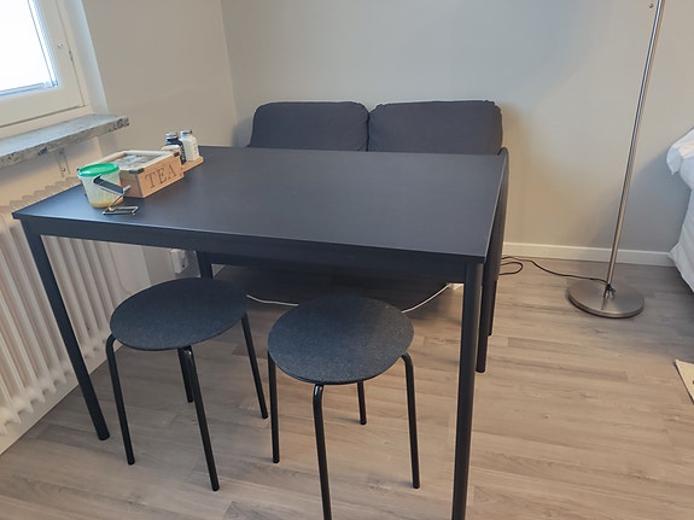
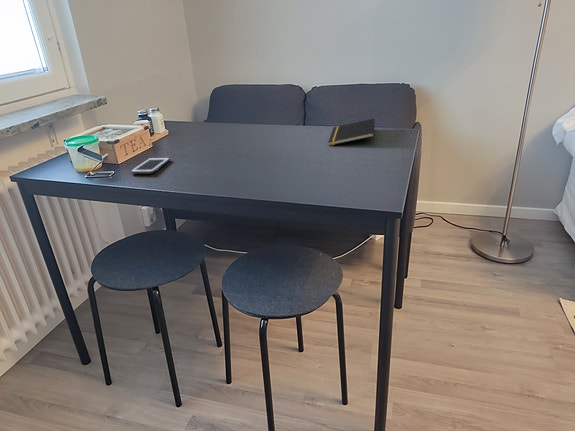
+ cell phone [130,157,171,175]
+ notepad [328,118,375,147]
